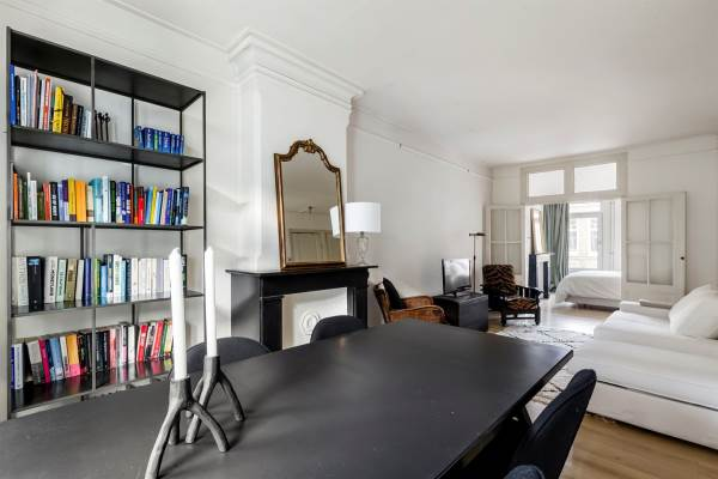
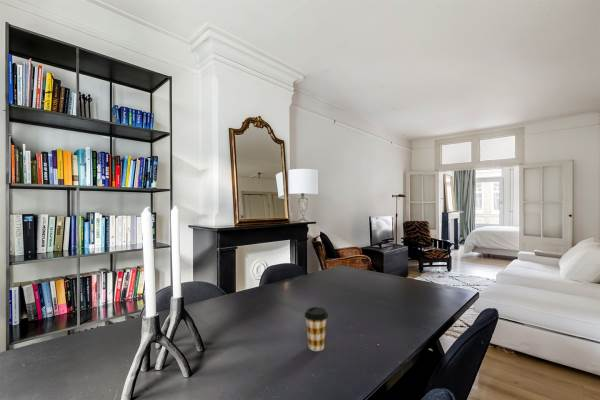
+ coffee cup [304,306,329,352]
